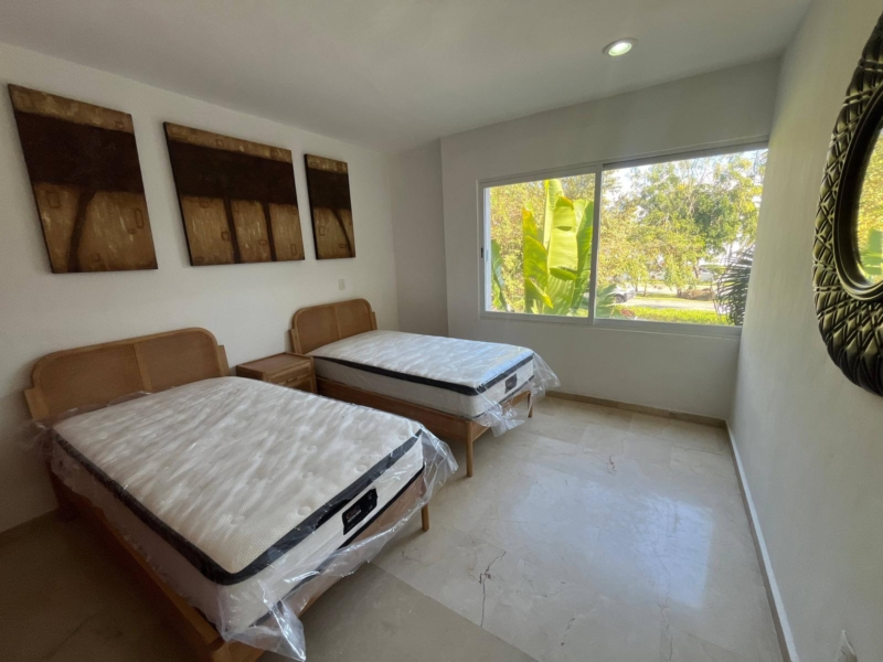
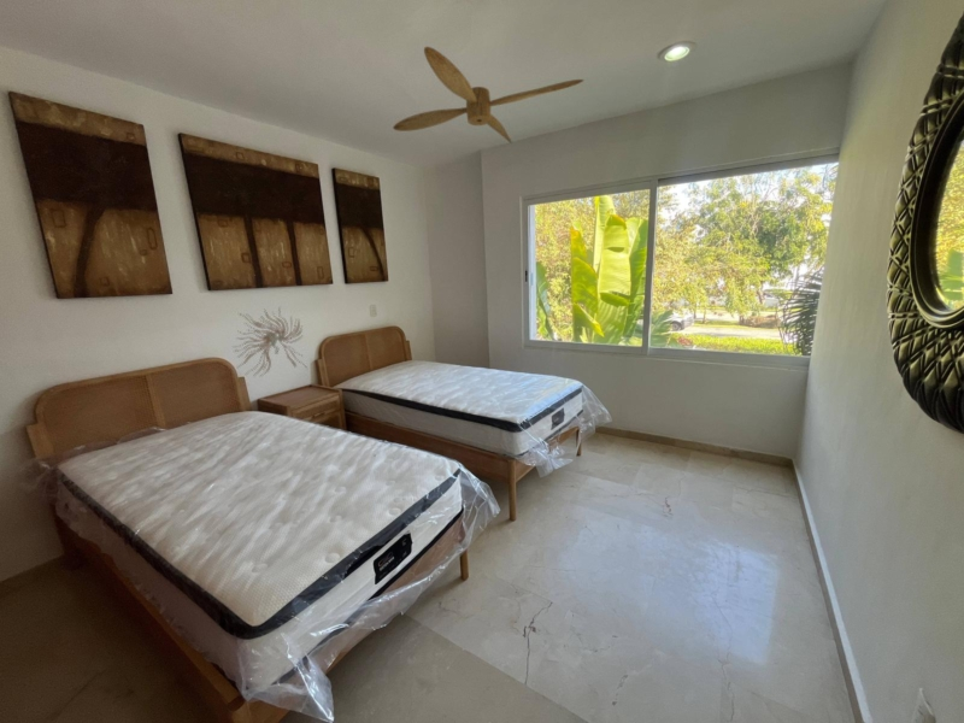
+ ceiling fan [392,46,586,145]
+ wall sculpture [231,306,308,378]
